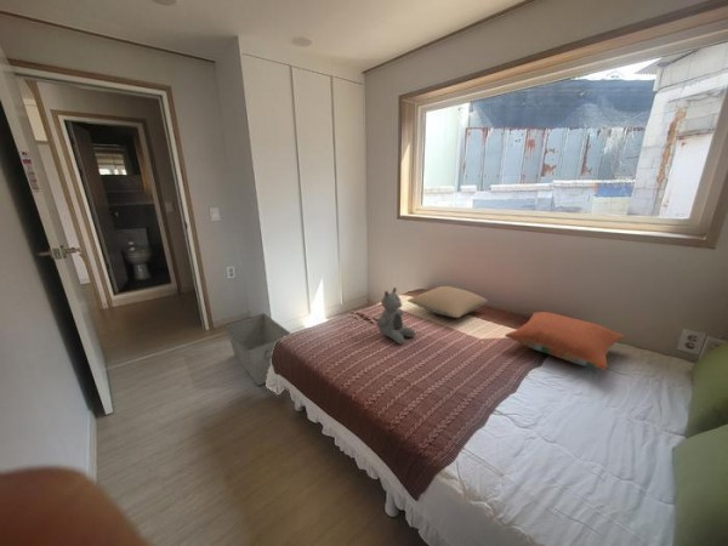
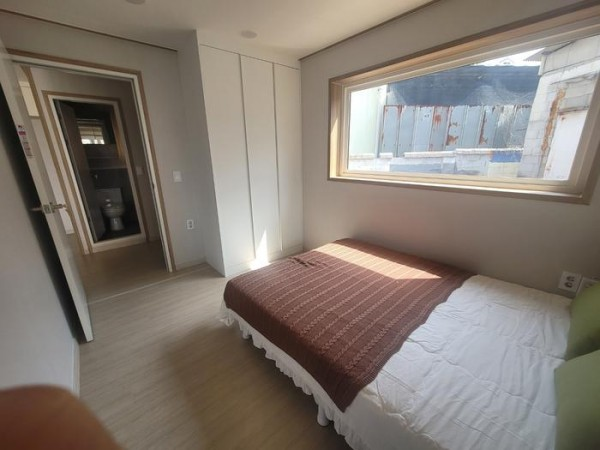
- pillow [406,285,489,319]
- teddy bear [375,286,416,346]
- pillow [504,311,626,371]
- storage bin [223,313,292,387]
